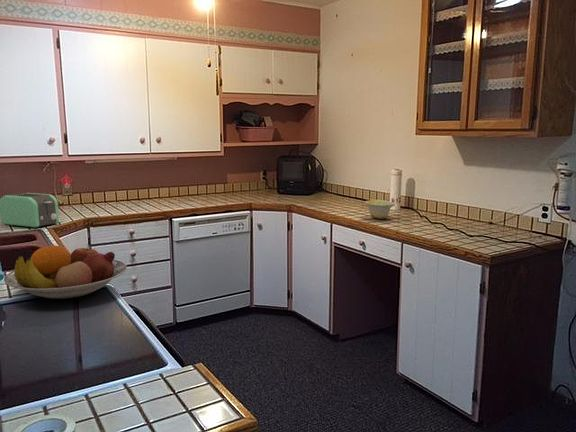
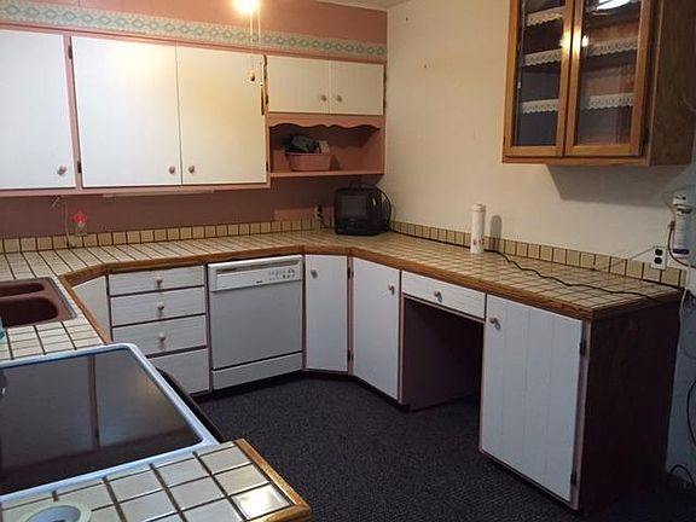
- toaster [0,192,60,229]
- bowl [365,199,396,220]
- fruit bowl [3,243,128,300]
